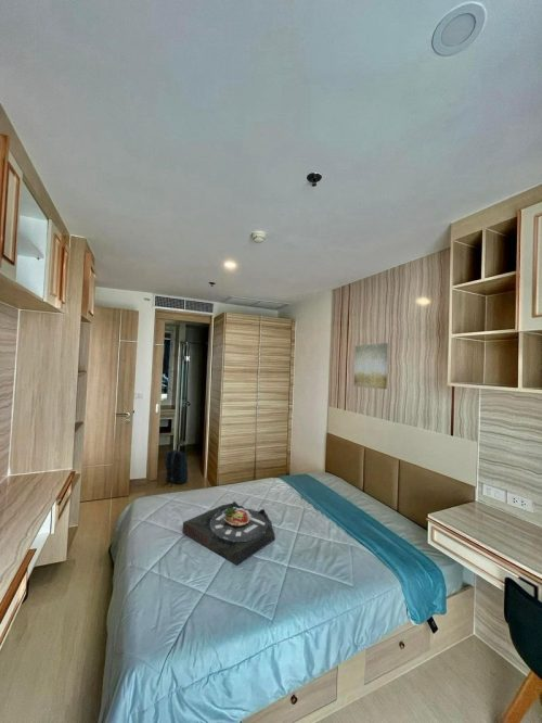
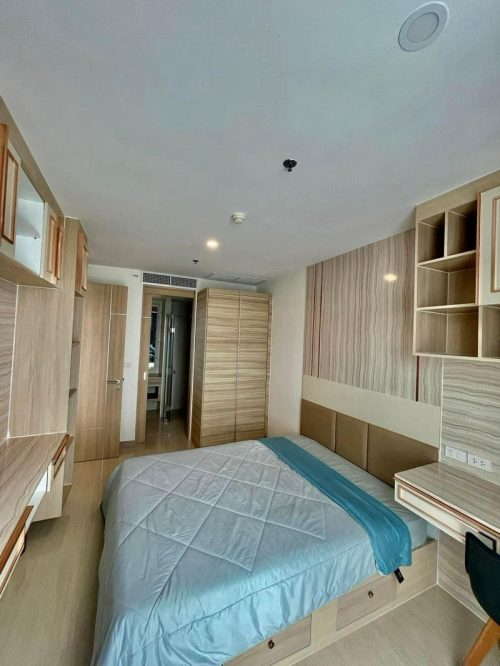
- serving tray [181,500,276,567]
- wall art [353,342,389,390]
- backpack [162,449,189,489]
